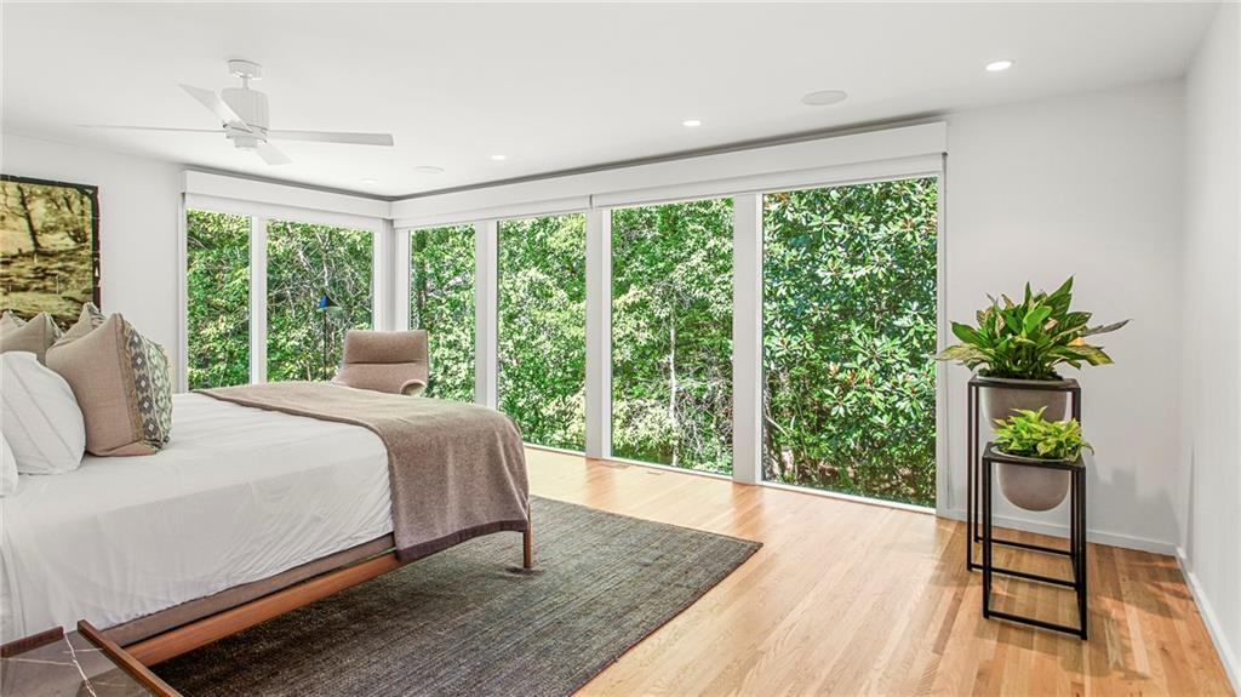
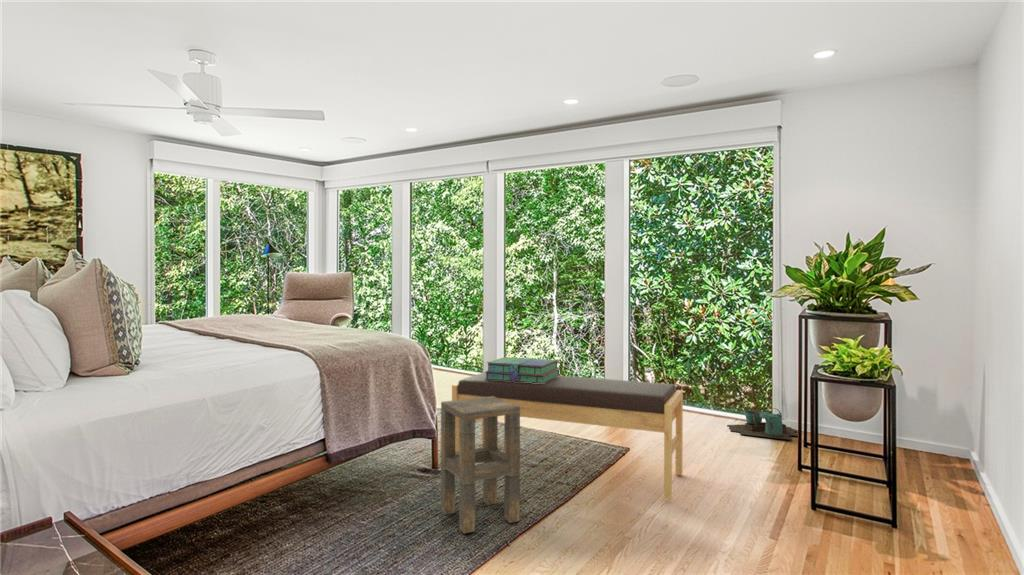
+ bench [451,371,684,500]
+ watering can [726,407,799,441]
+ side table [440,396,521,535]
+ stack of books [484,356,560,383]
